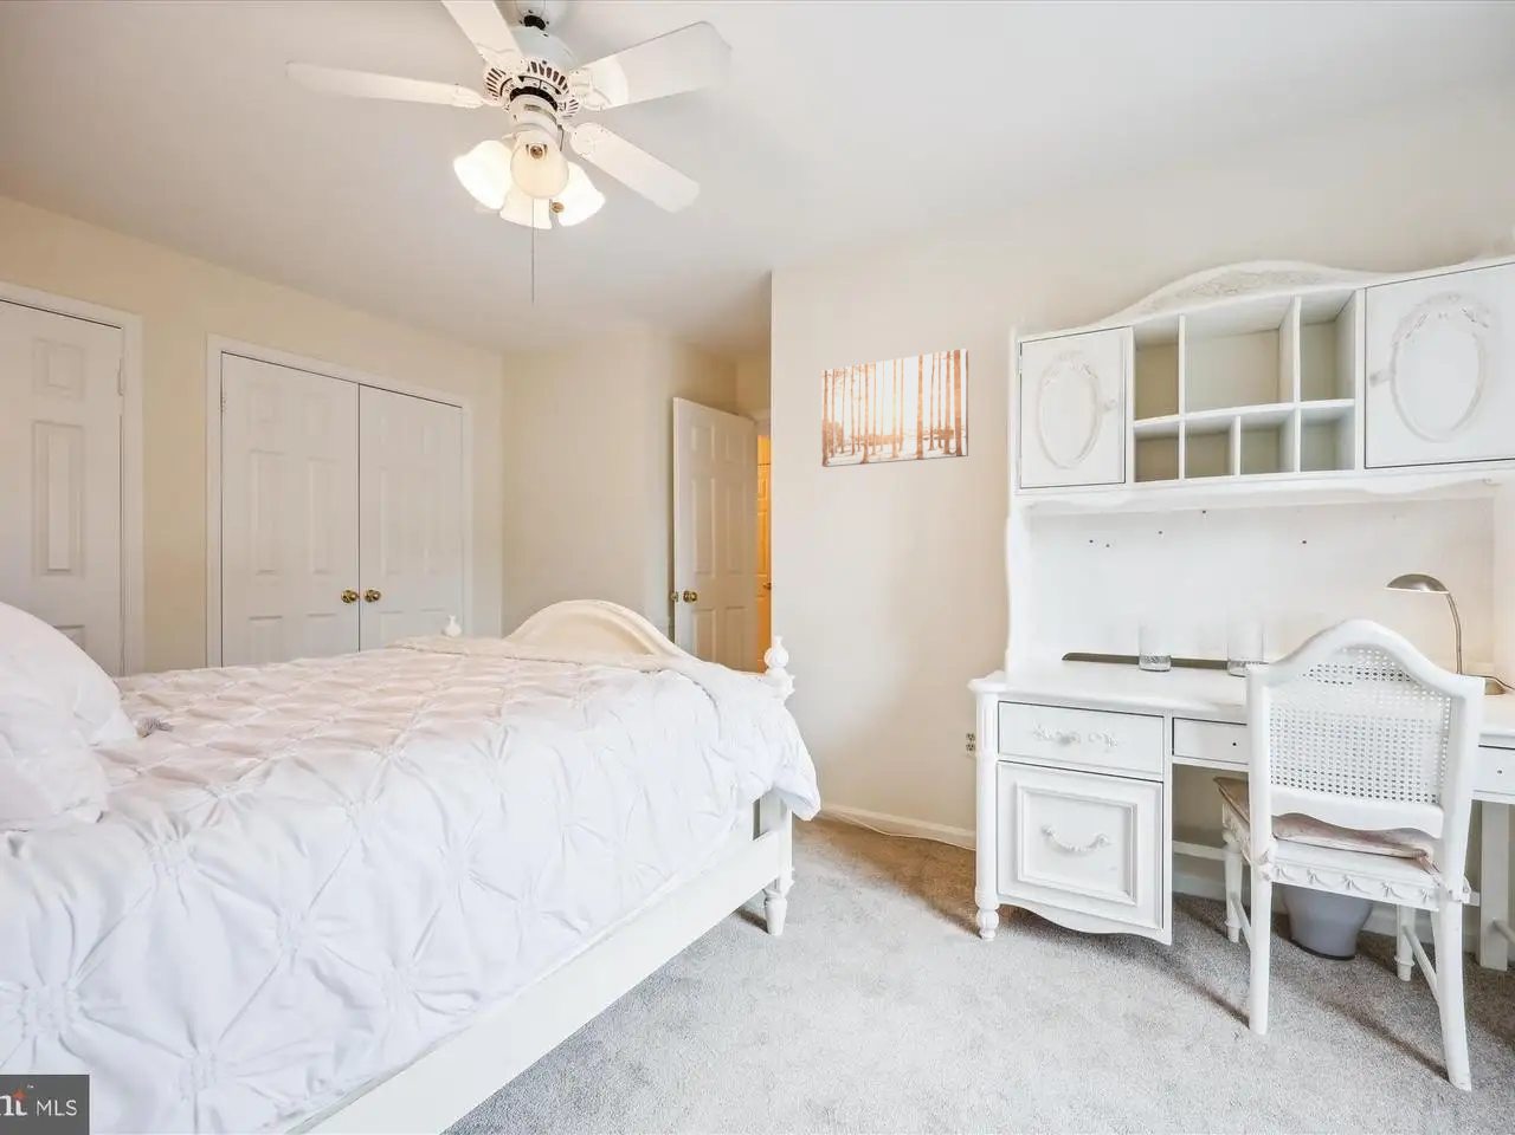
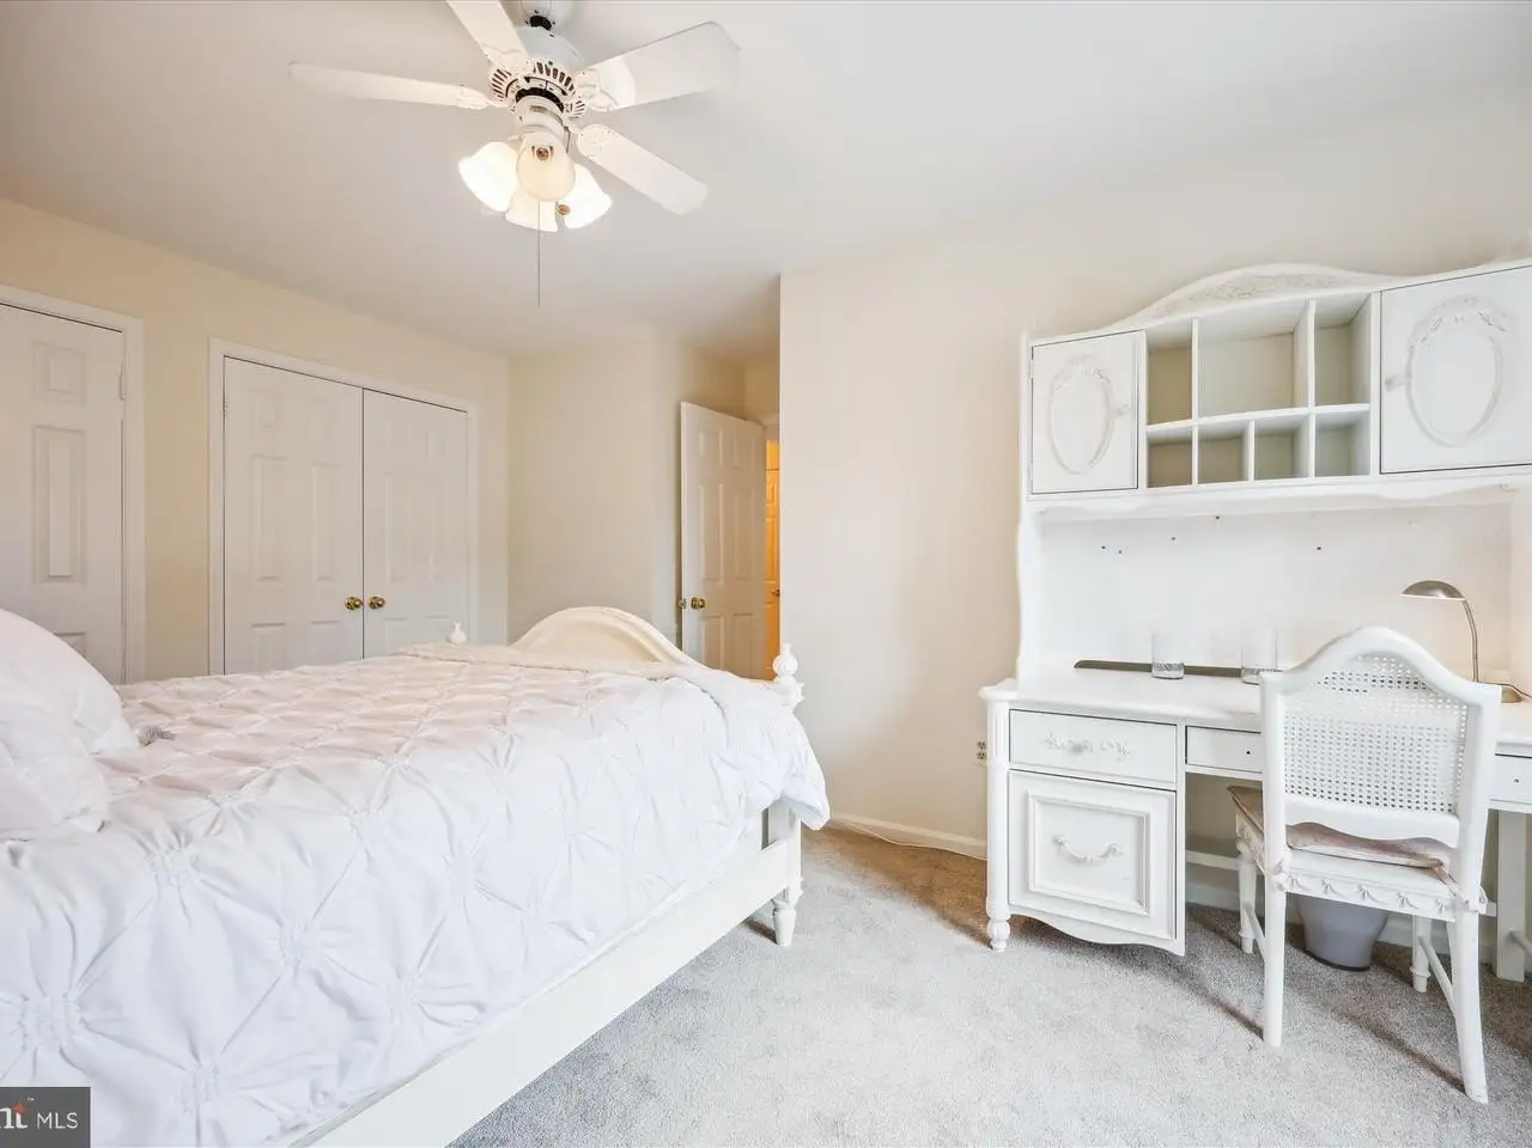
- wall art [822,348,970,469]
